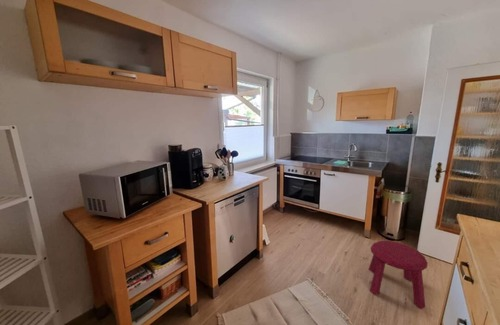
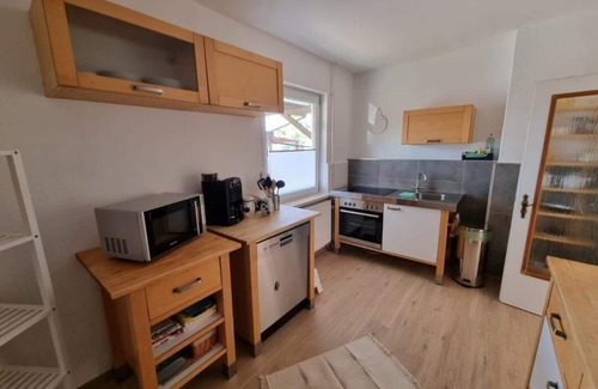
- stool [367,240,429,310]
